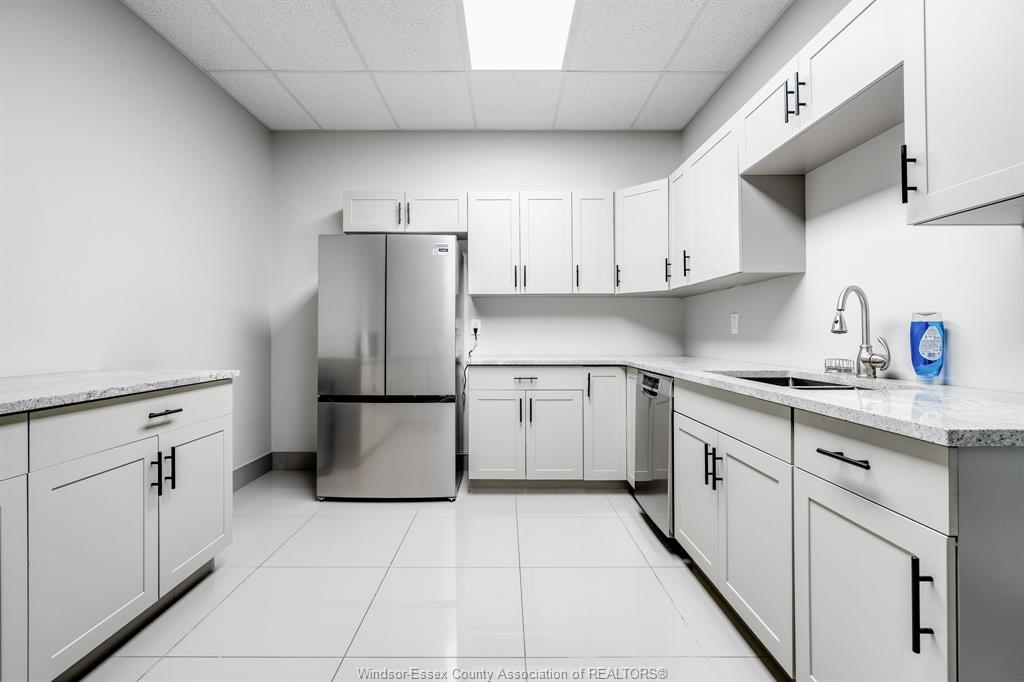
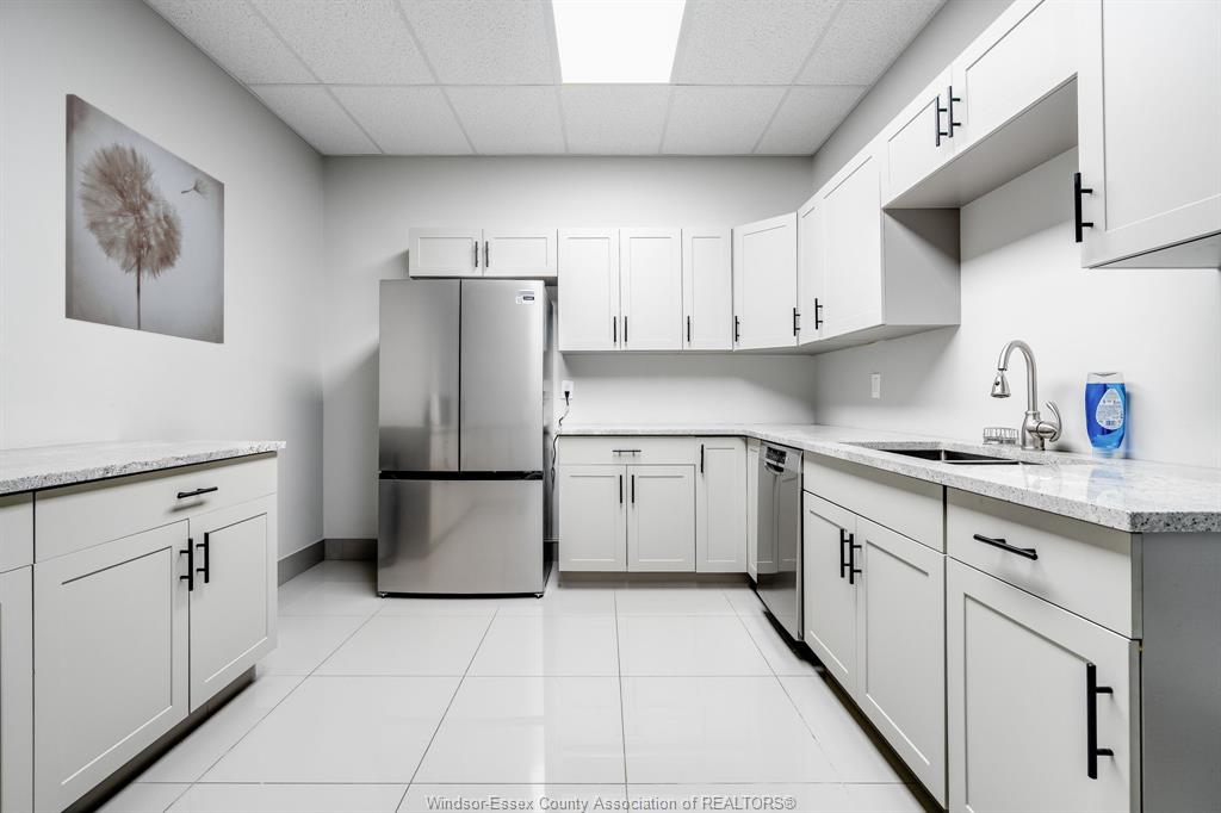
+ wall art [64,93,225,345]
